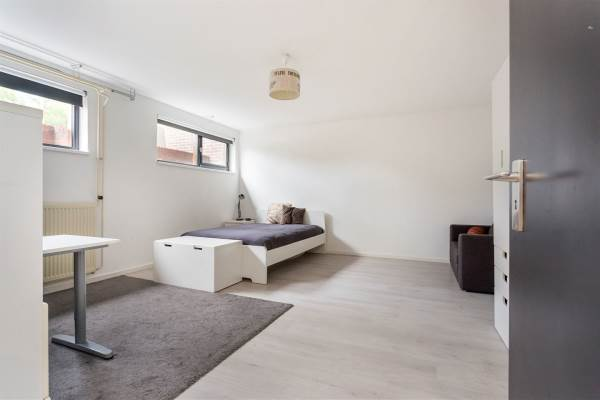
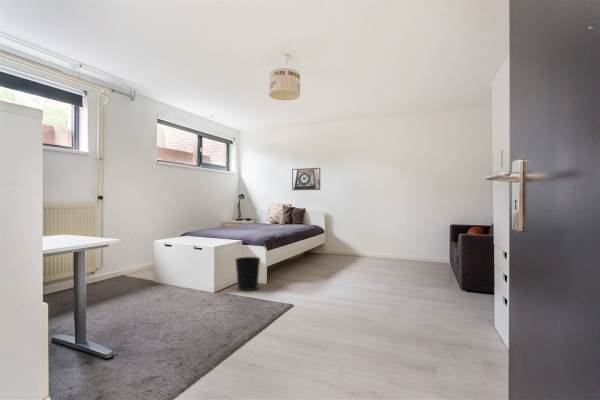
+ wastebasket [234,256,261,292]
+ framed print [291,167,321,191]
